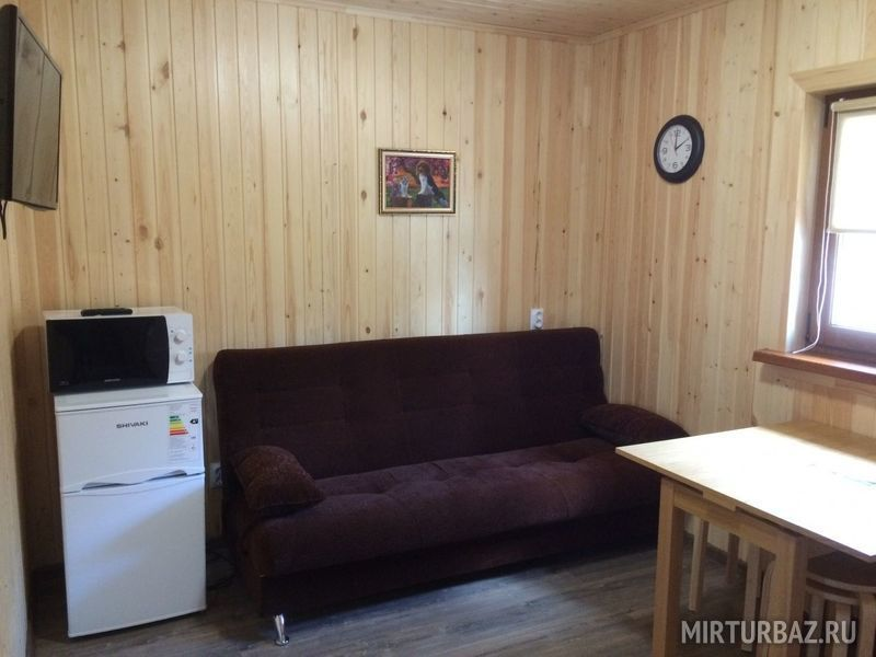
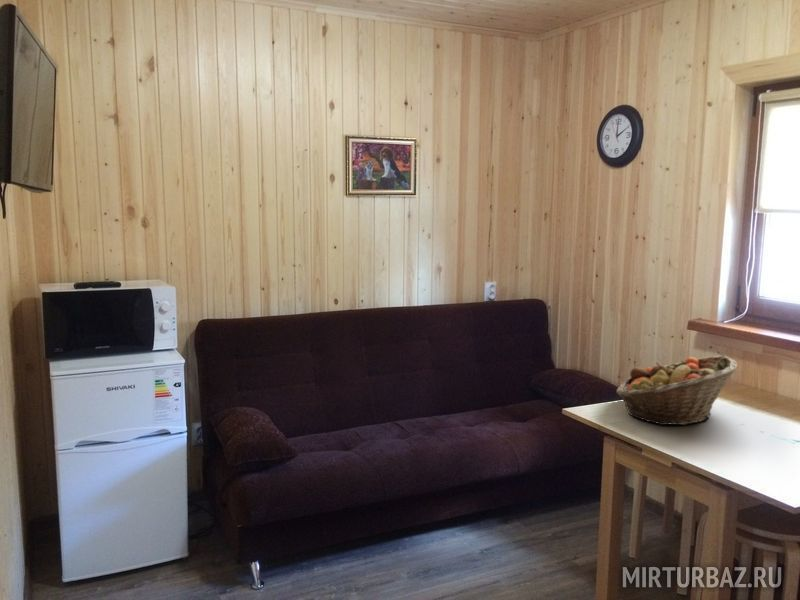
+ fruit basket [615,355,739,426]
